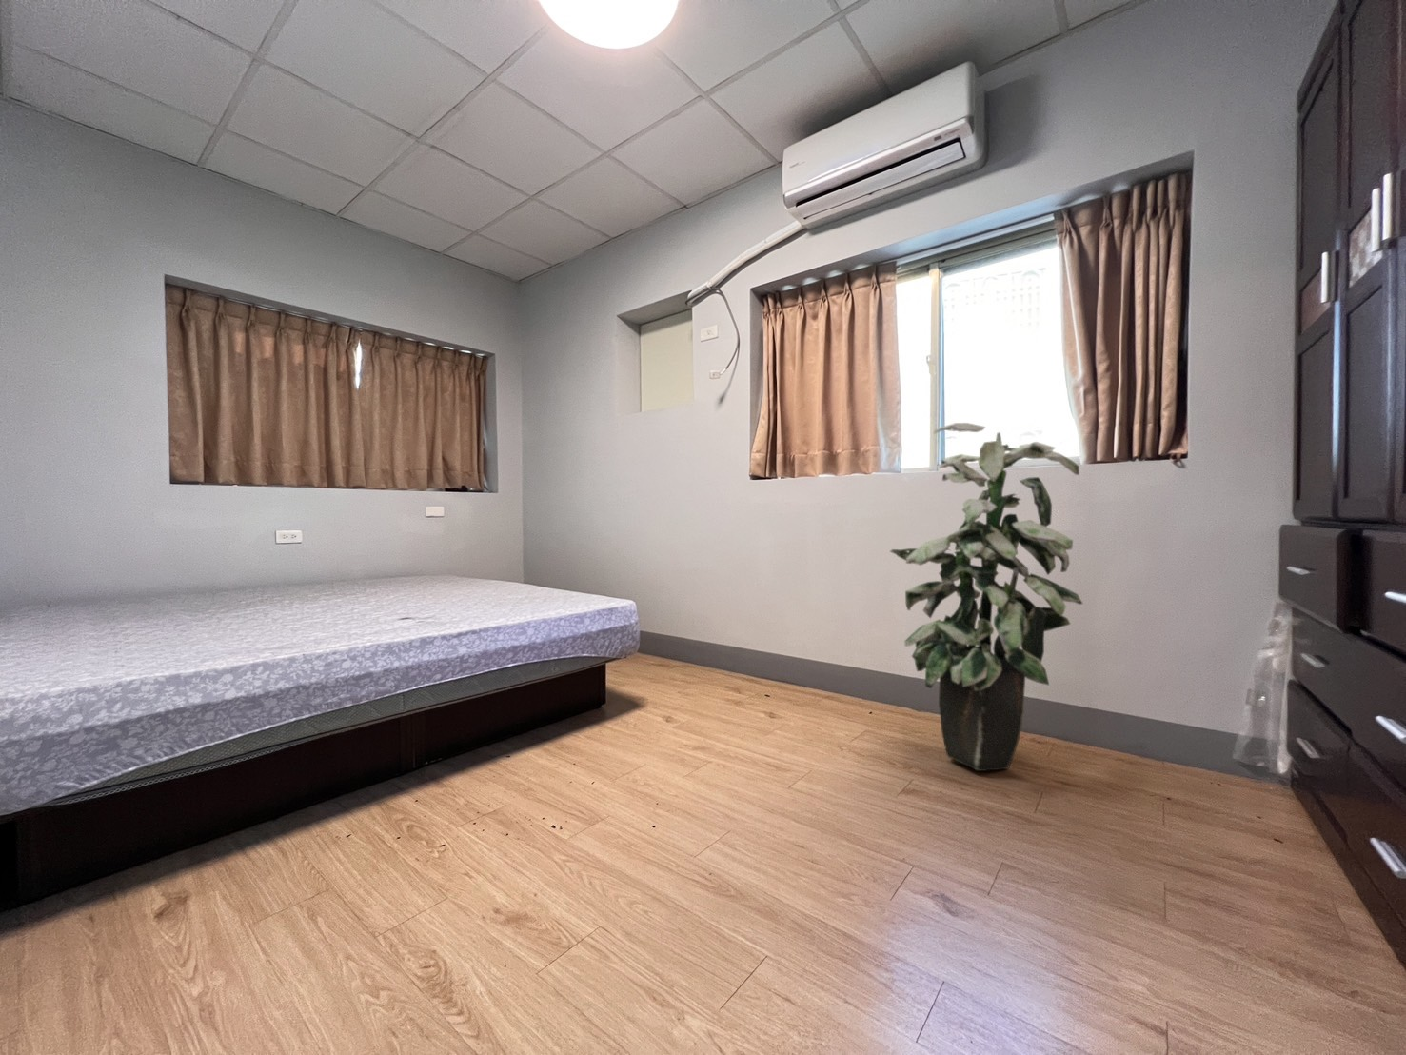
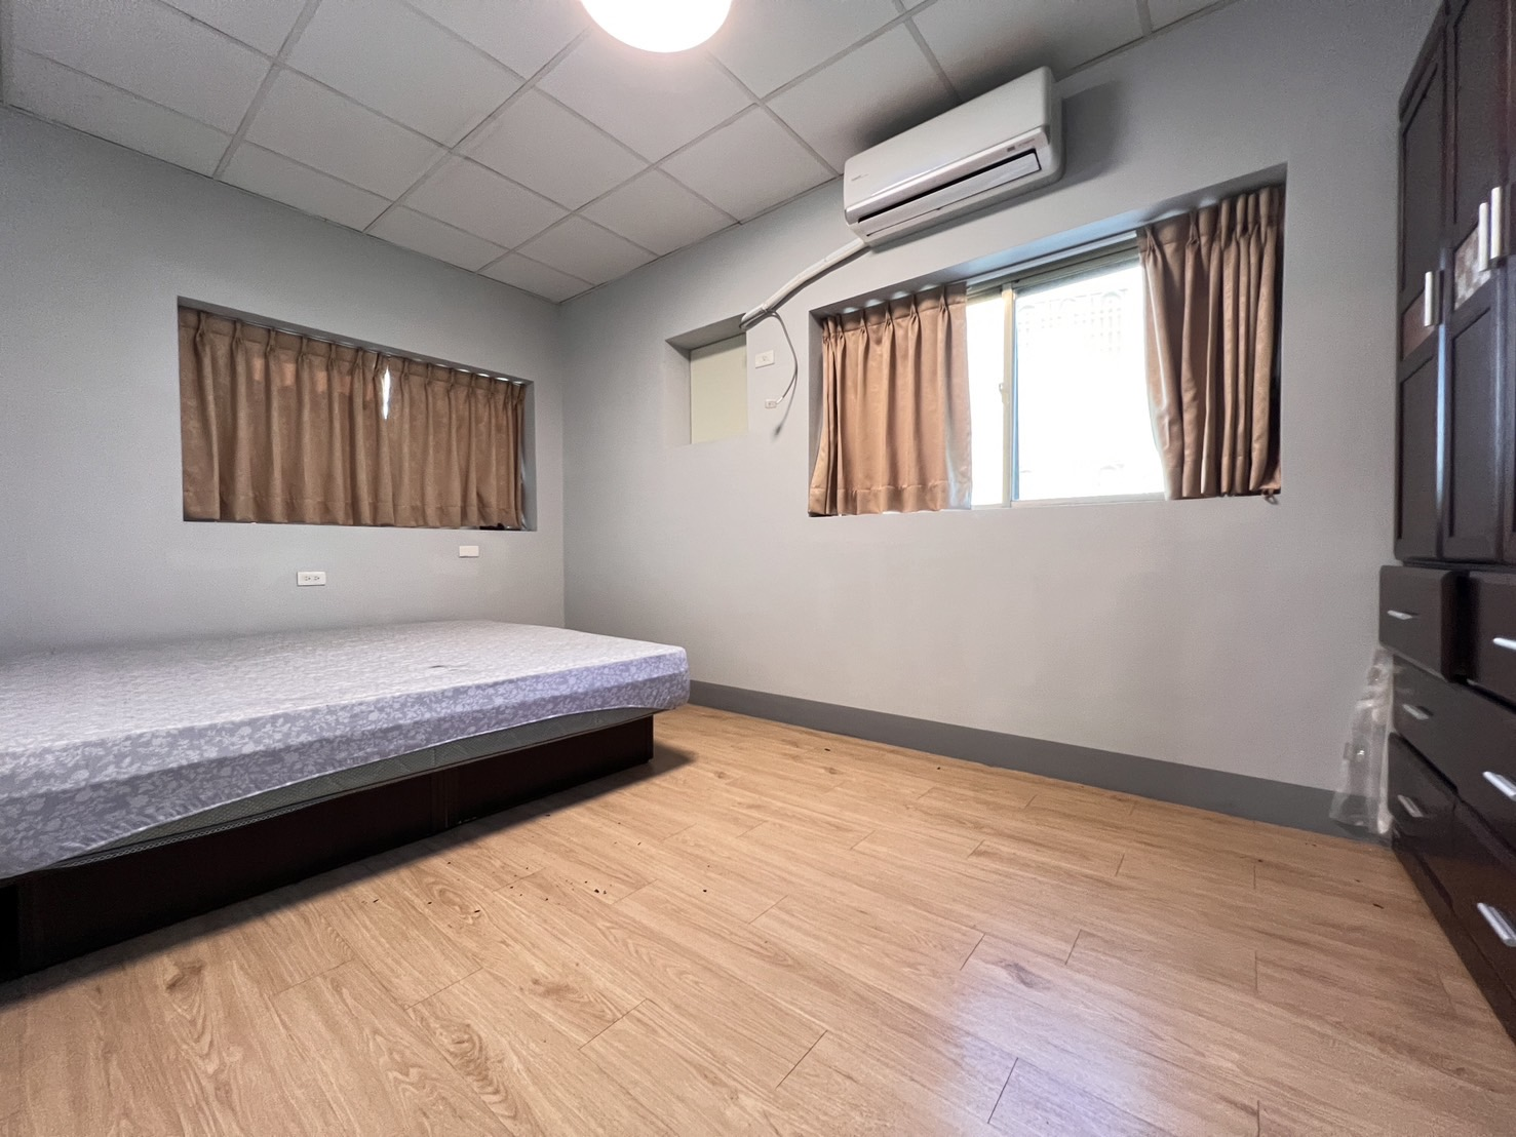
- indoor plant [889,422,1084,772]
